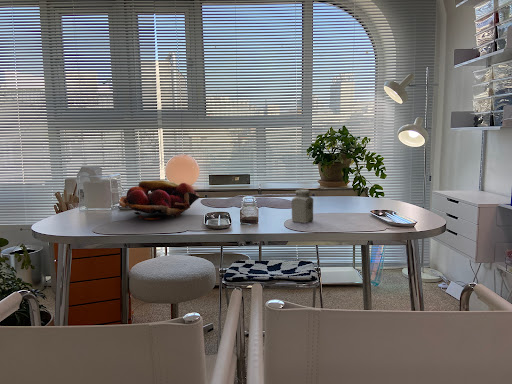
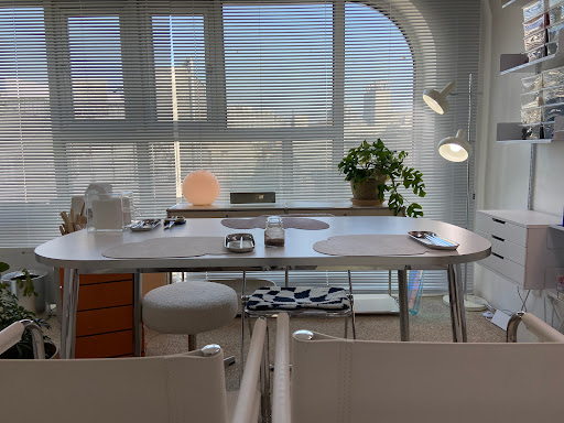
- salt shaker [291,188,314,224]
- fruit basket [118,179,201,221]
